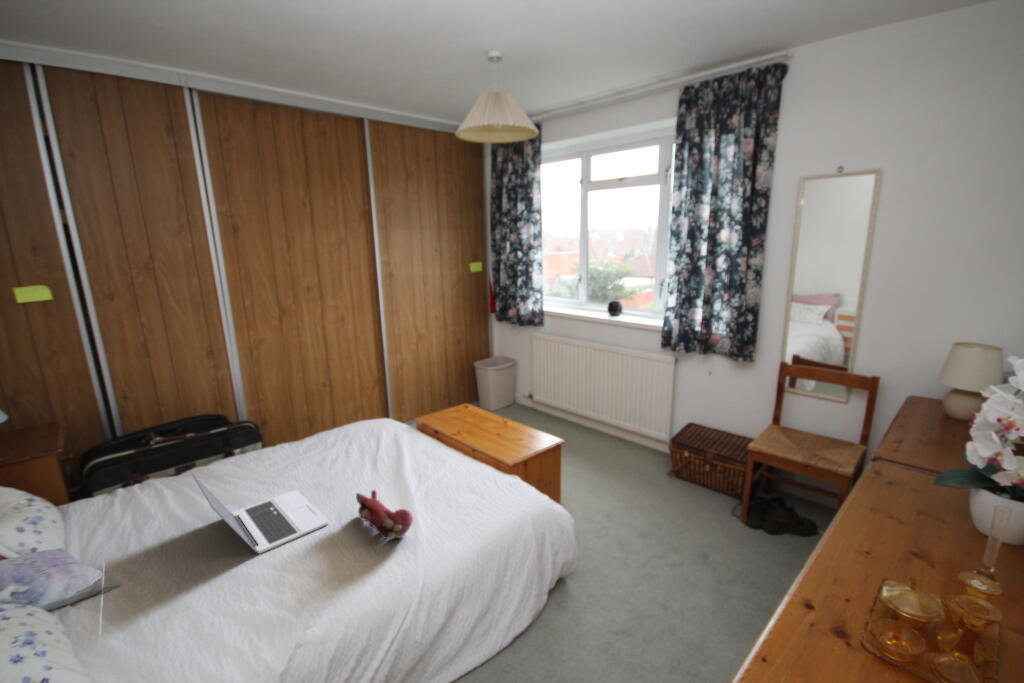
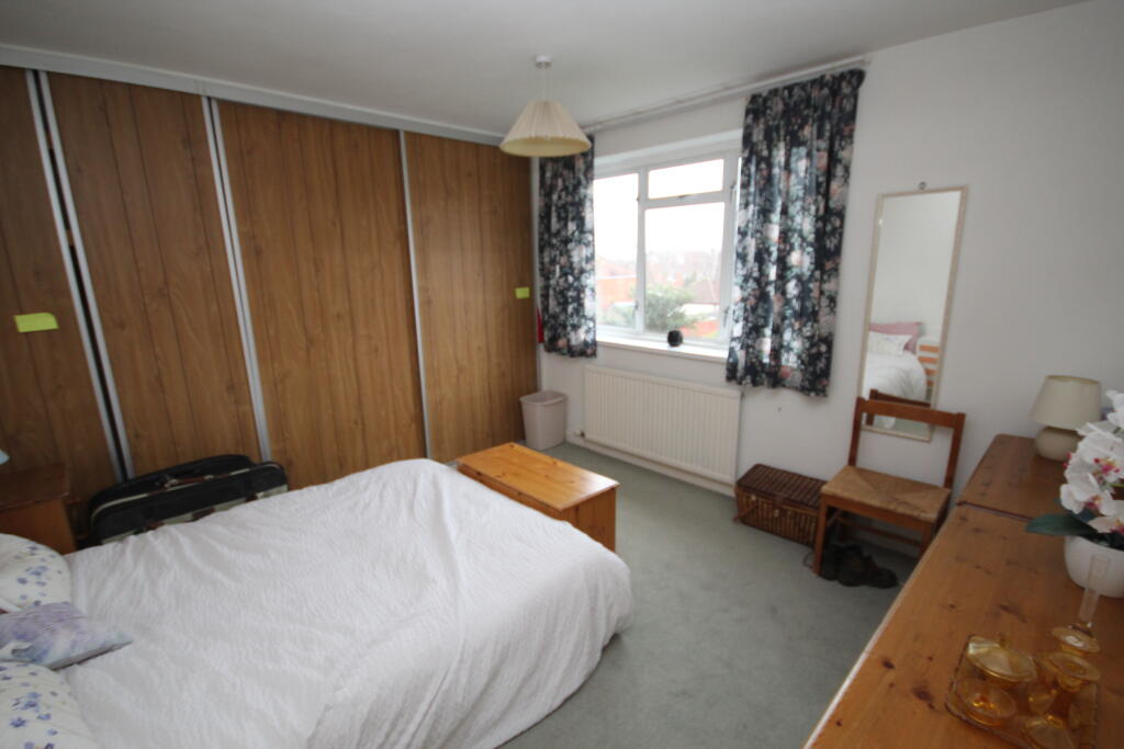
- laptop [190,472,330,555]
- stuffed animal [355,489,414,540]
